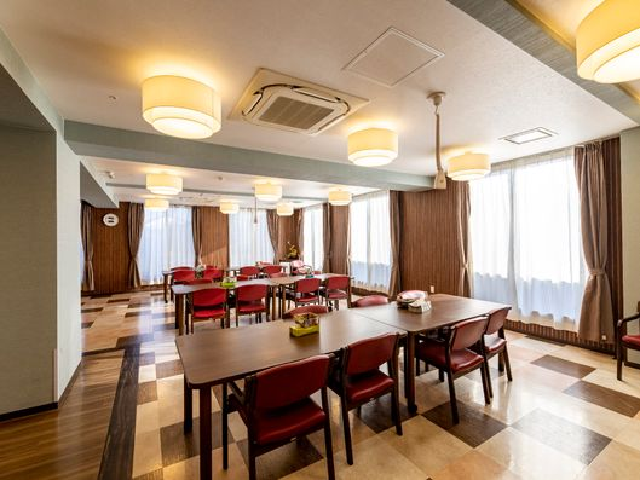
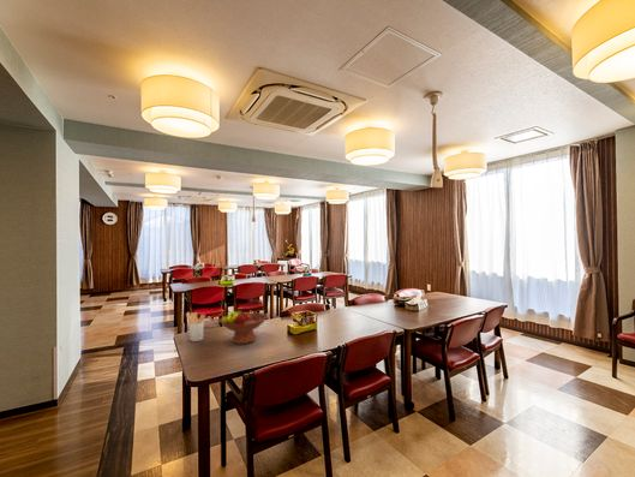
+ utensil holder [185,311,206,342]
+ fruit bowl [218,309,269,345]
